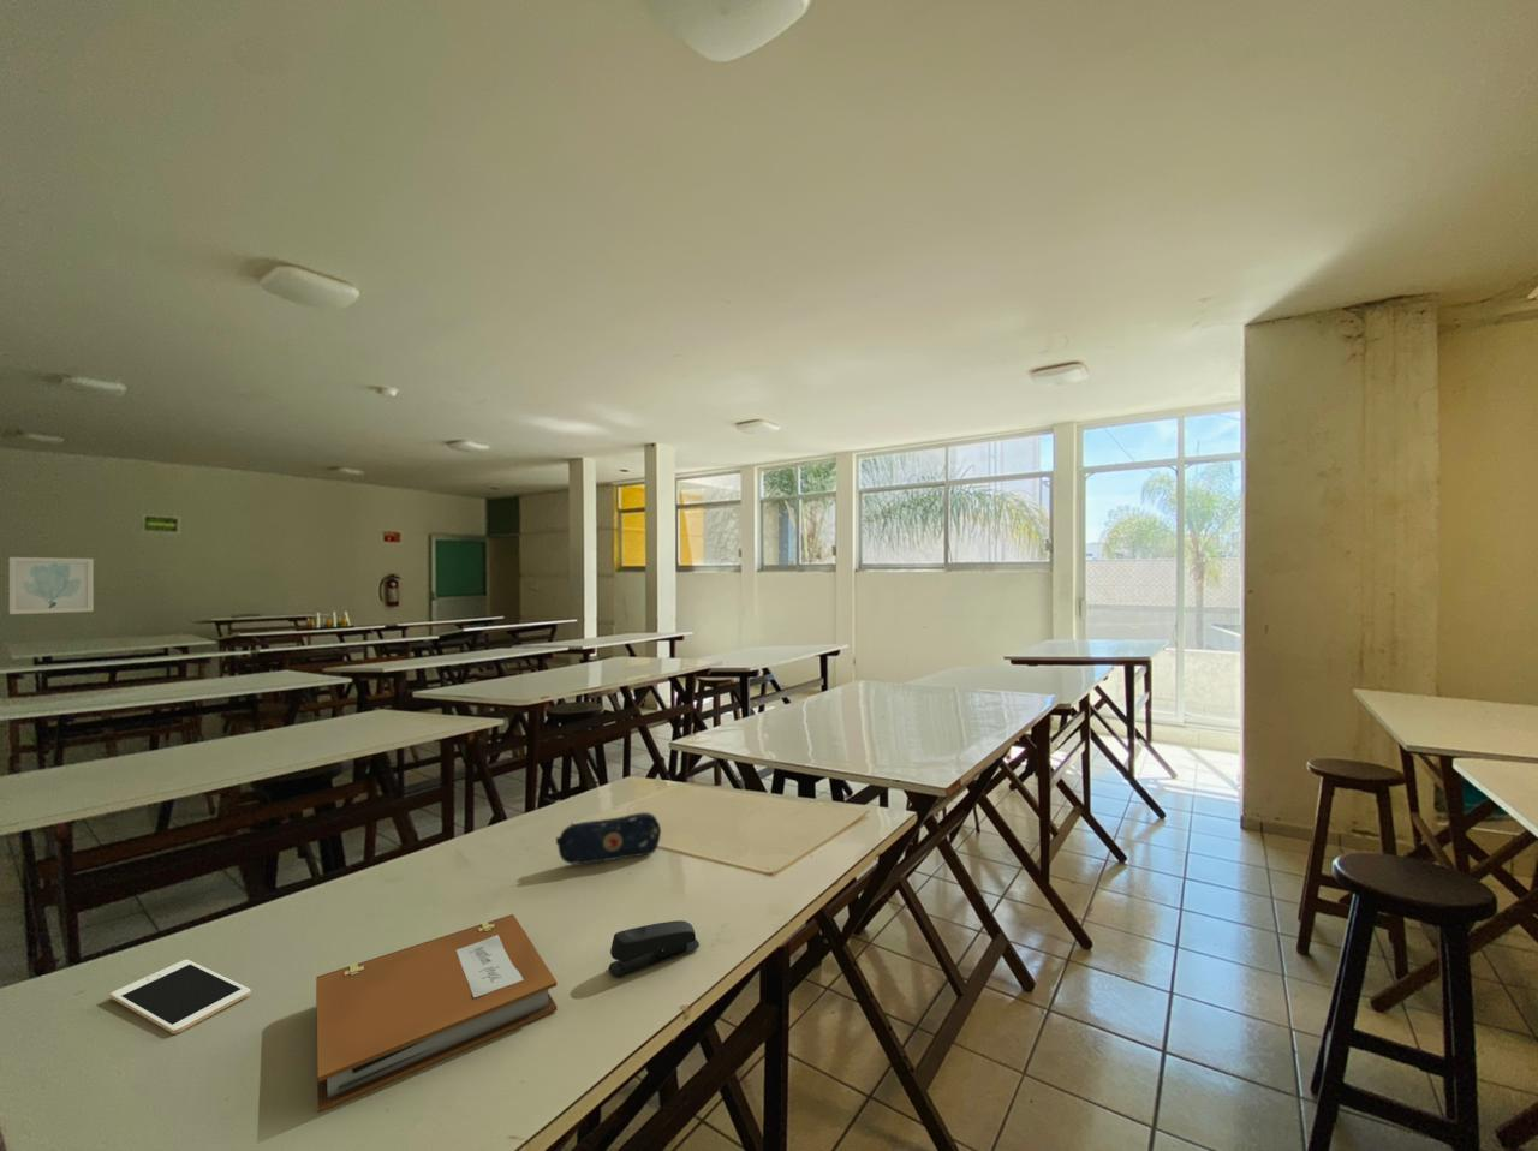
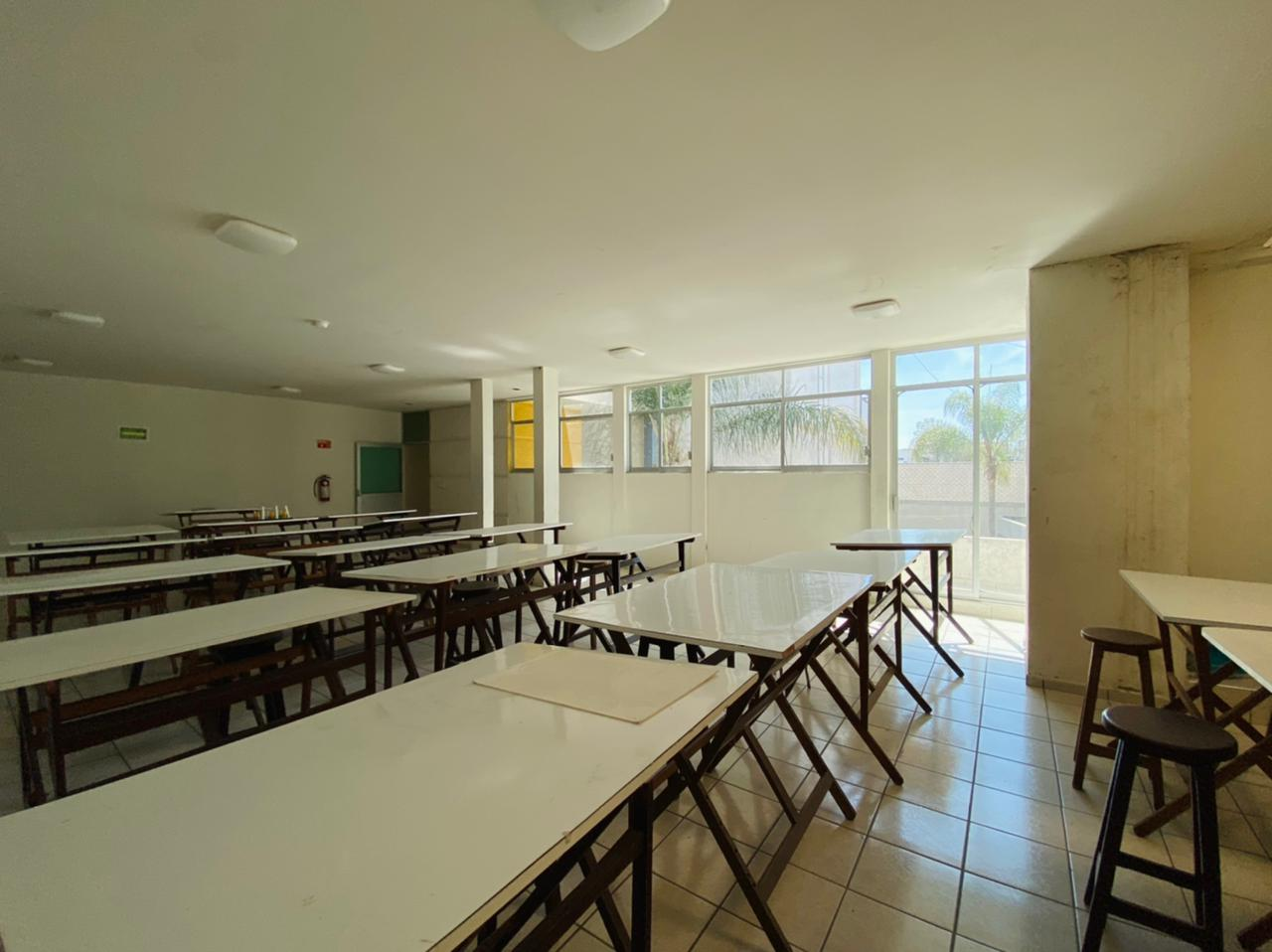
- pencil case [555,811,663,864]
- wall art [8,556,96,615]
- cell phone [109,959,251,1036]
- stapler [608,919,700,978]
- notebook [314,913,557,1114]
